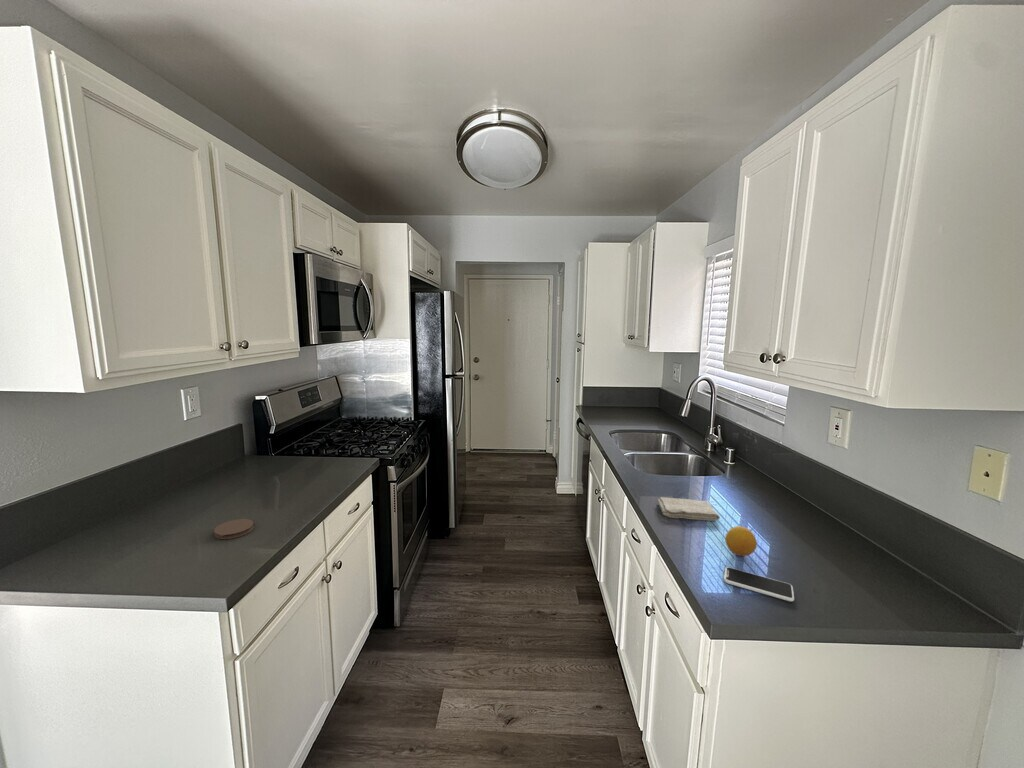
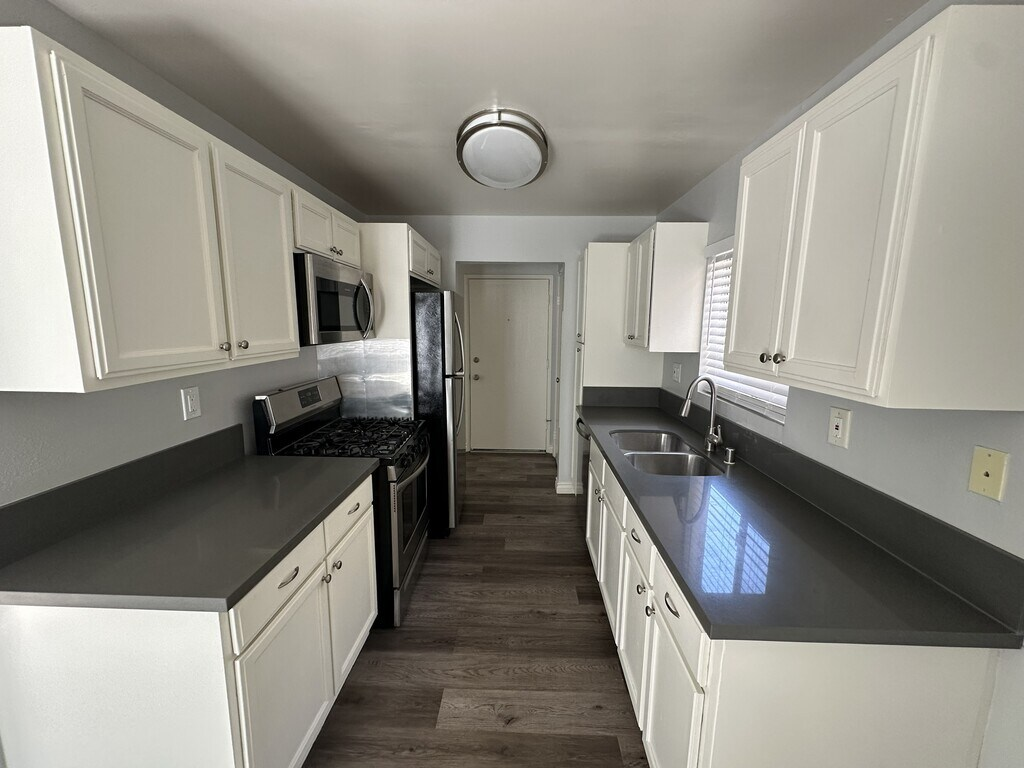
- fruit [724,525,758,557]
- coaster [213,518,255,540]
- washcloth [657,496,721,522]
- smartphone [723,566,795,602]
